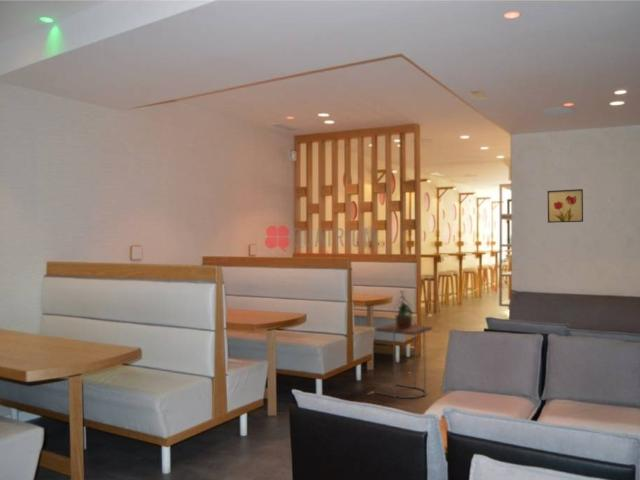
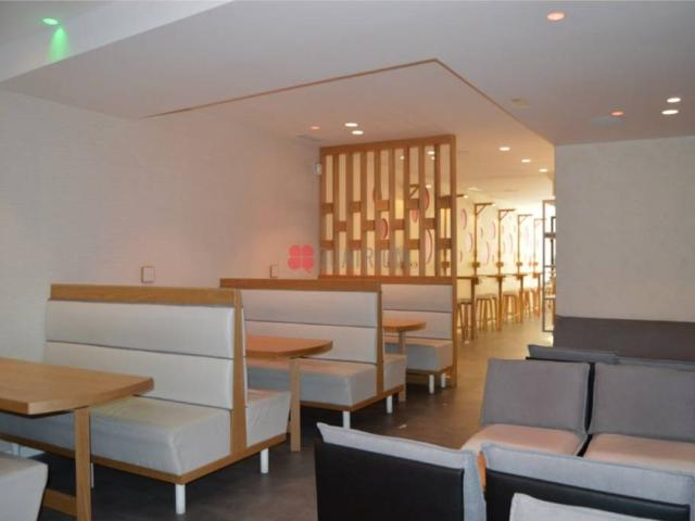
- side table [375,321,433,399]
- potted plant [390,289,414,328]
- wall art [547,188,584,224]
